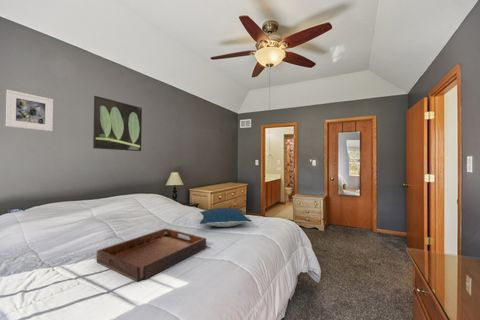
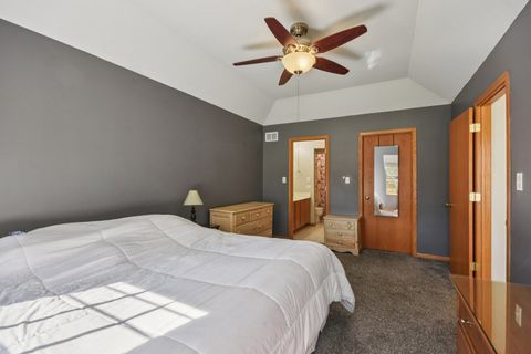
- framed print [5,89,54,132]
- serving tray [95,227,207,282]
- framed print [92,95,143,152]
- pillow [199,207,252,228]
